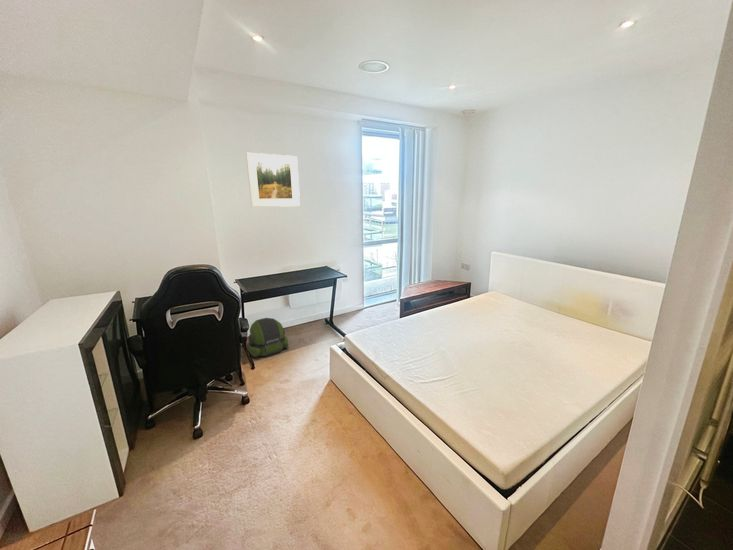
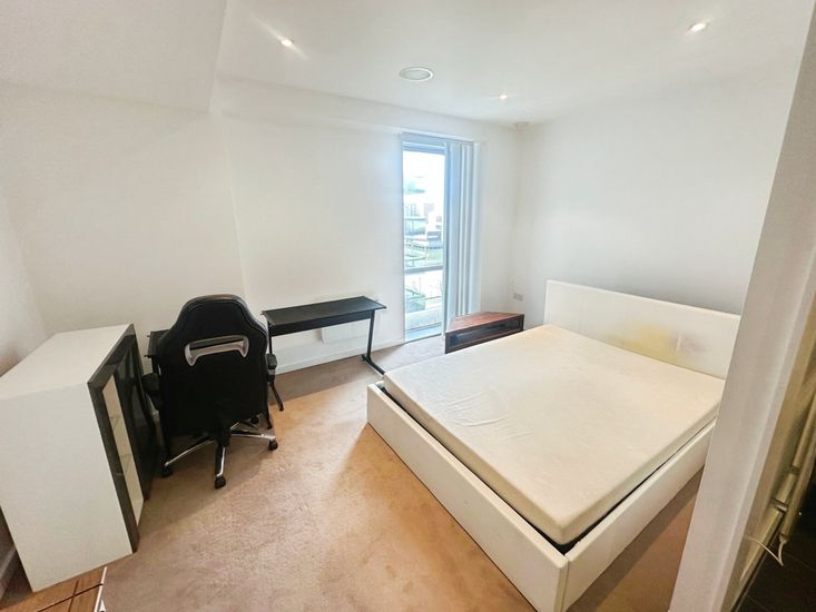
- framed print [245,152,301,208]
- backpack [246,317,289,358]
